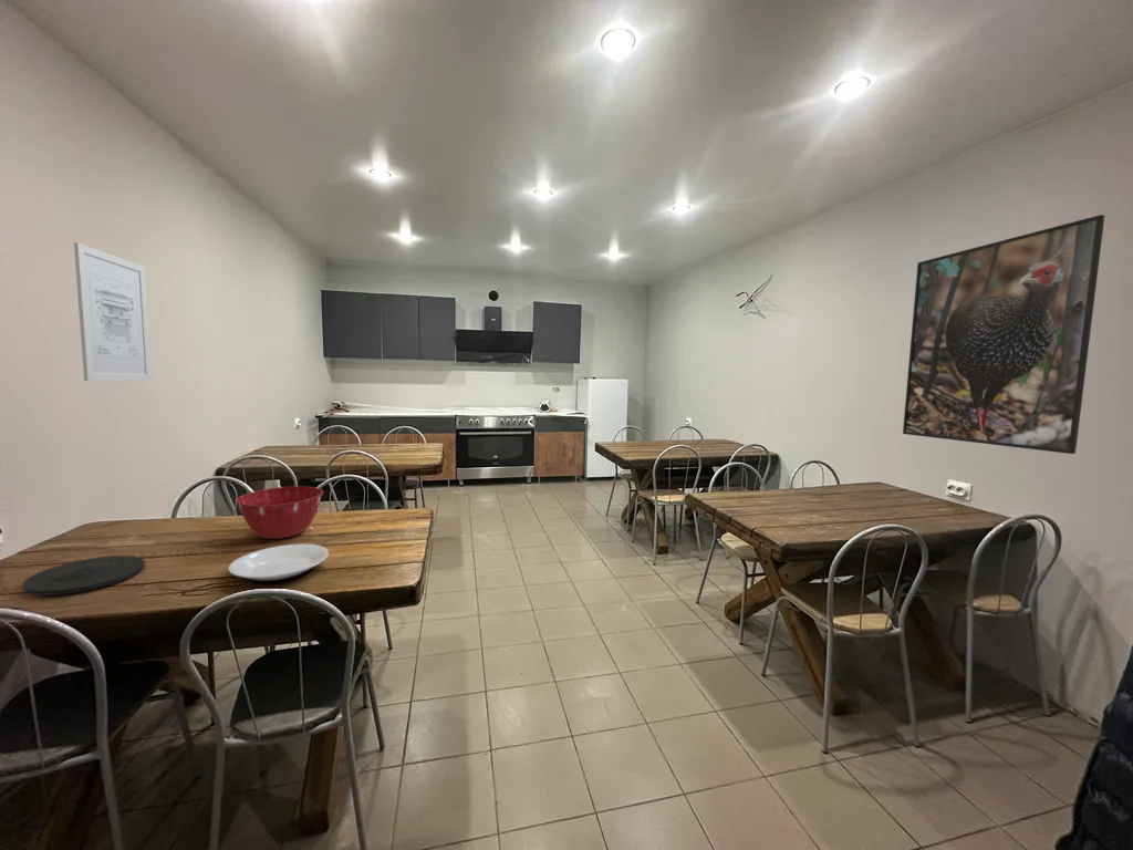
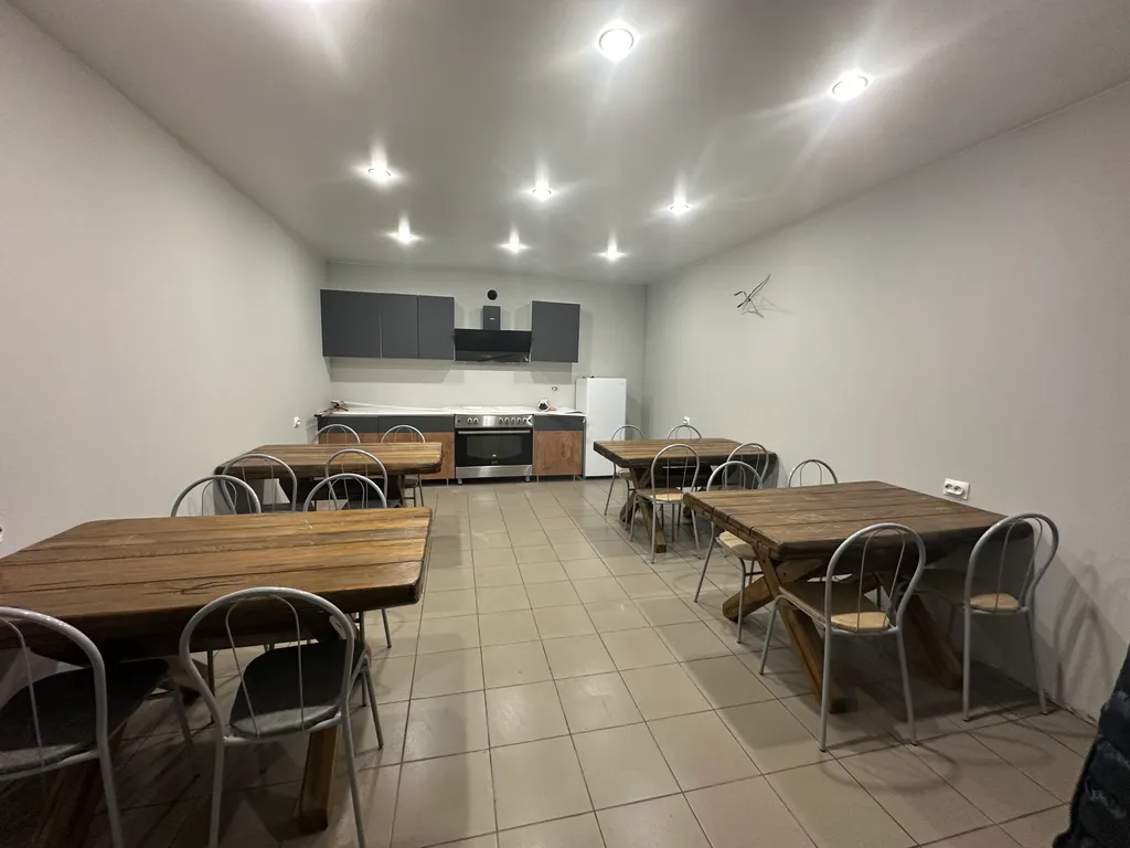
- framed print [902,214,1105,455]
- mixing bowl [235,485,324,540]
- wall art [73,241,153,382]
- plate [228,543,330,584]
- plate [22,554,146,597]
